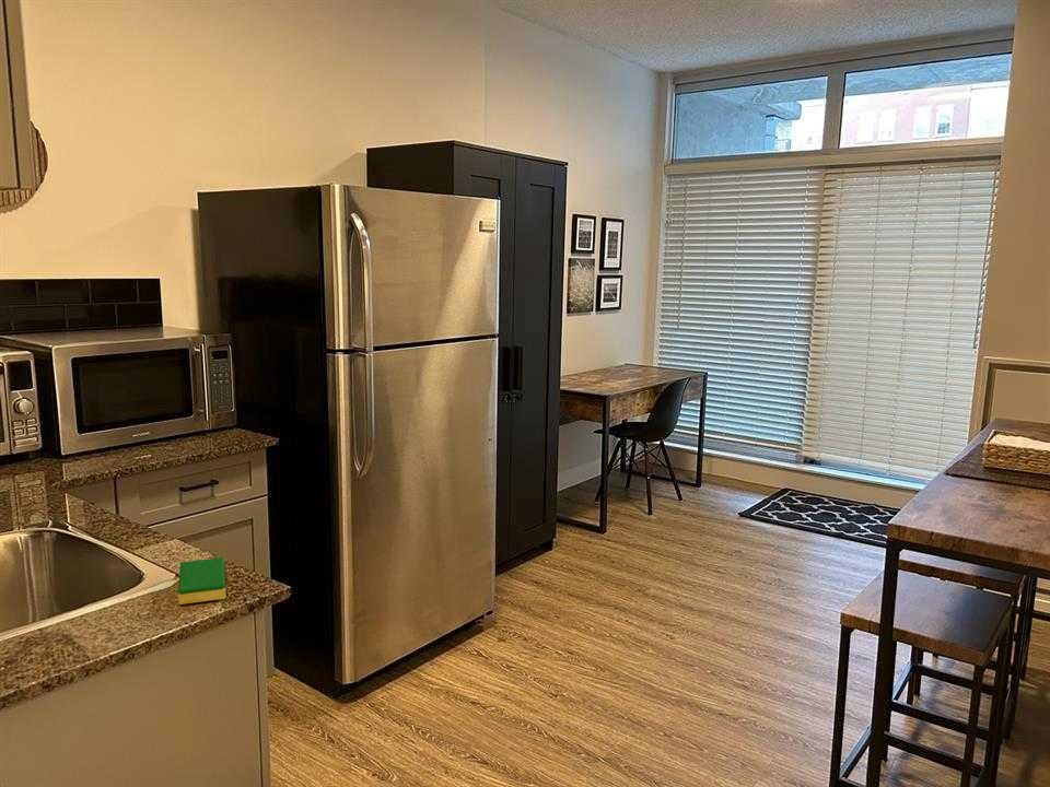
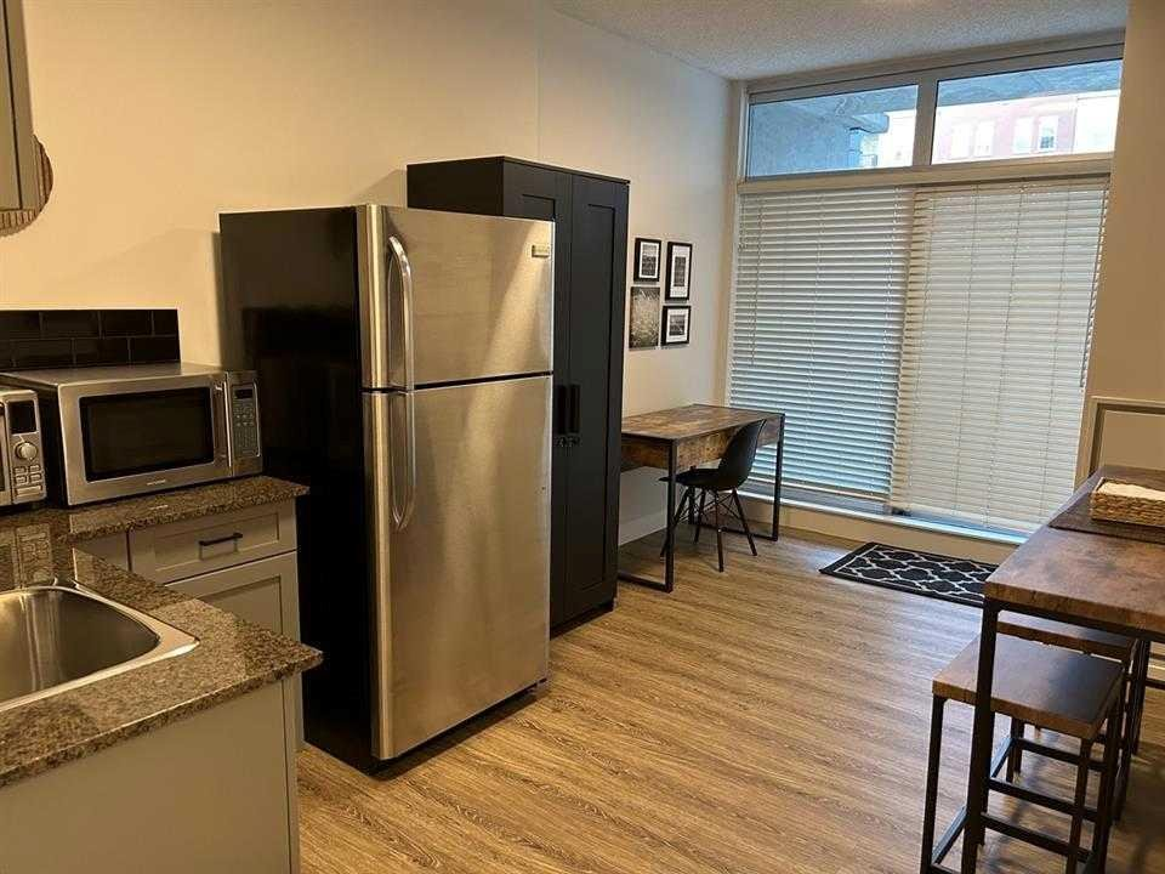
- dish sponge [177,556,228,606]
